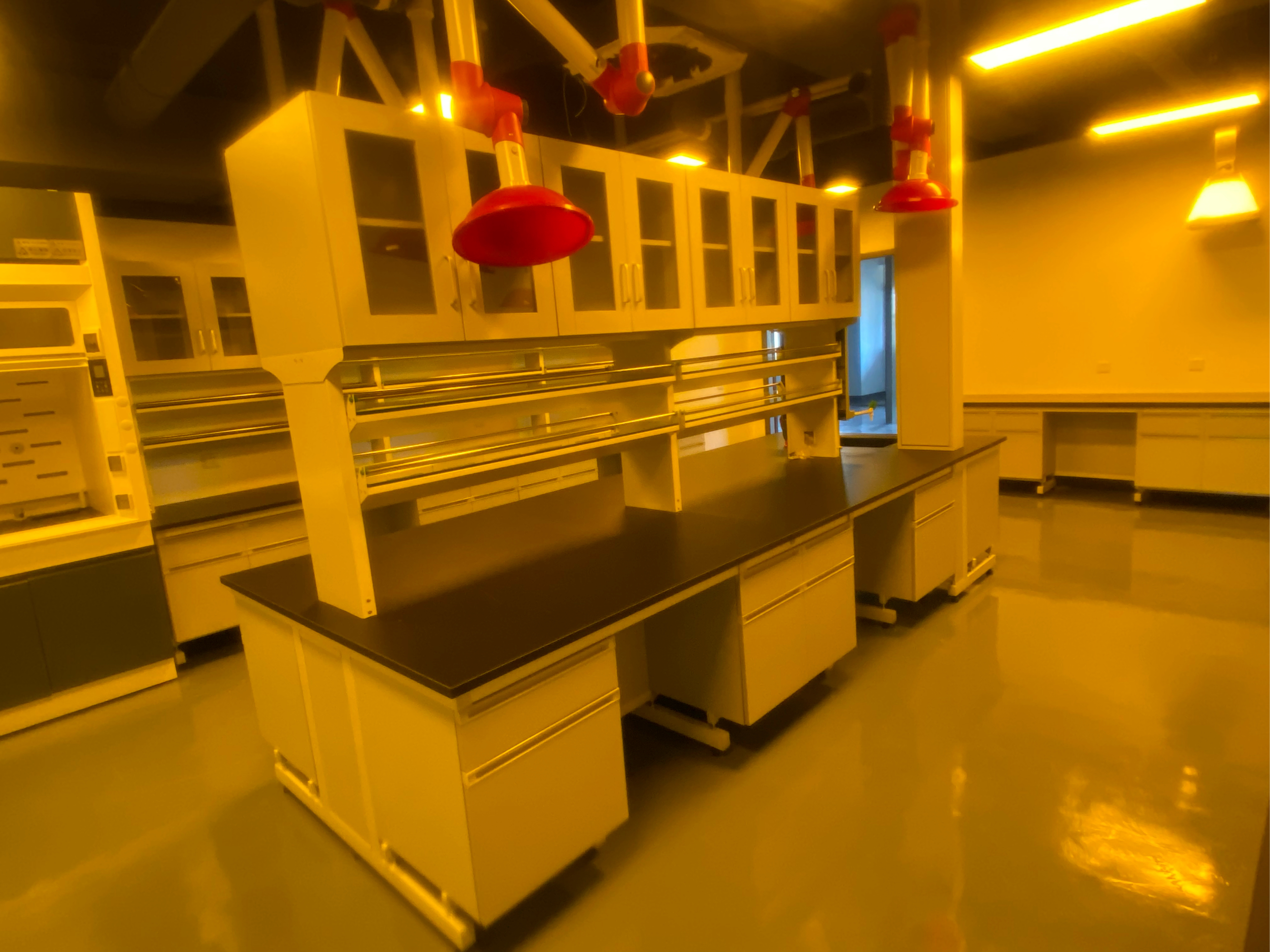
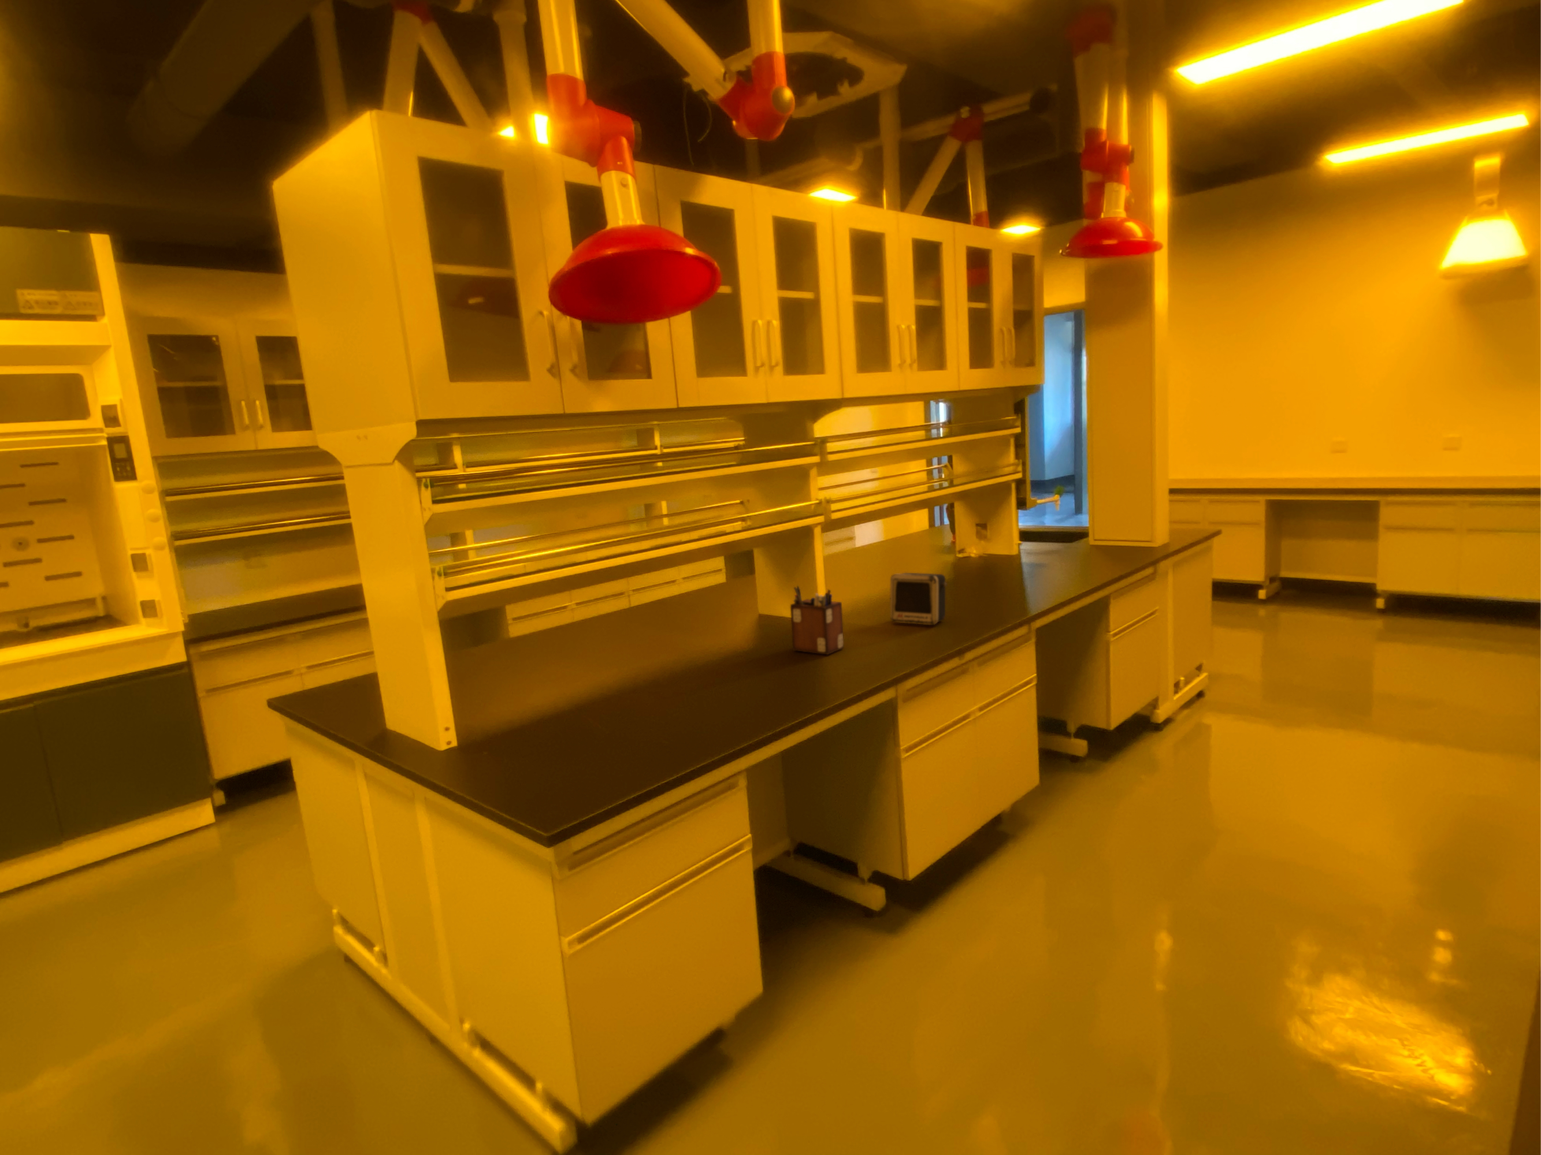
+ speaker [889,573,948,626]
+ desk organizer [790,585,845,655]
